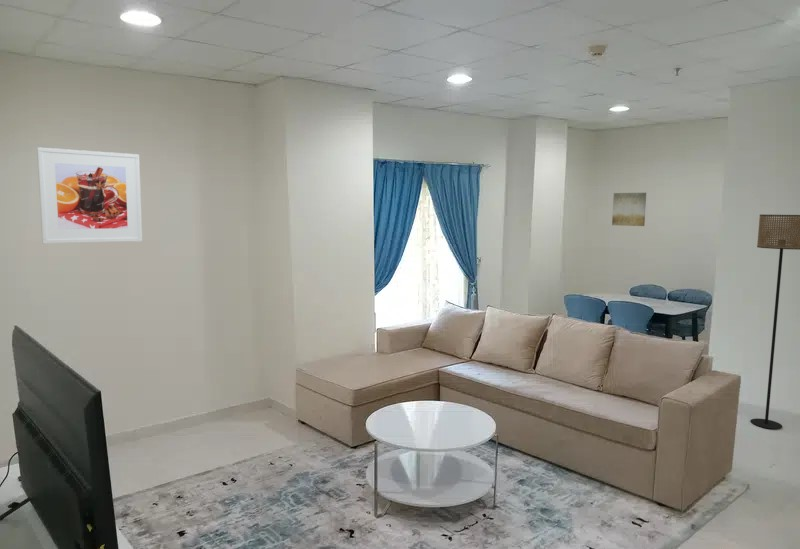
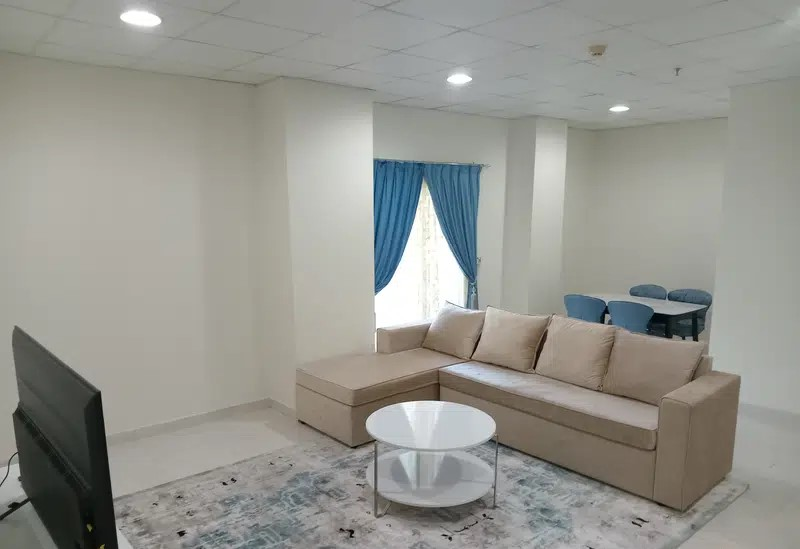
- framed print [36,146,143,245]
- wall art [611,192,647,227]
- floor lamp [750,214,800,430]
